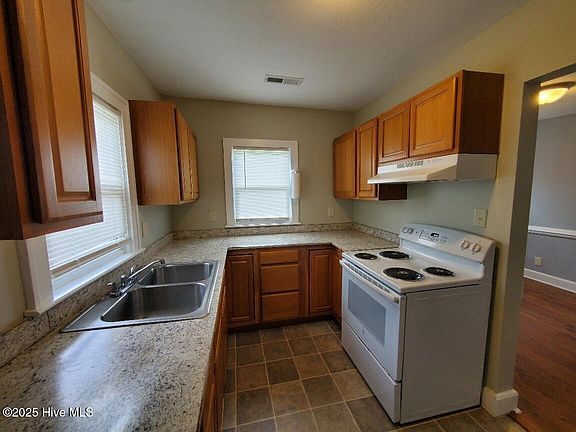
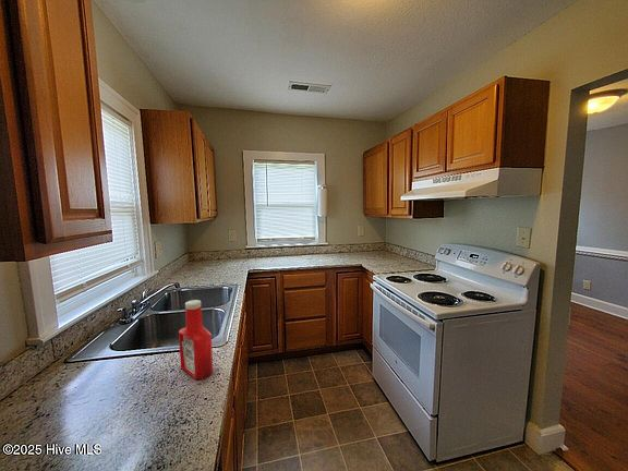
+ soap bottle [178,299,214,381]
